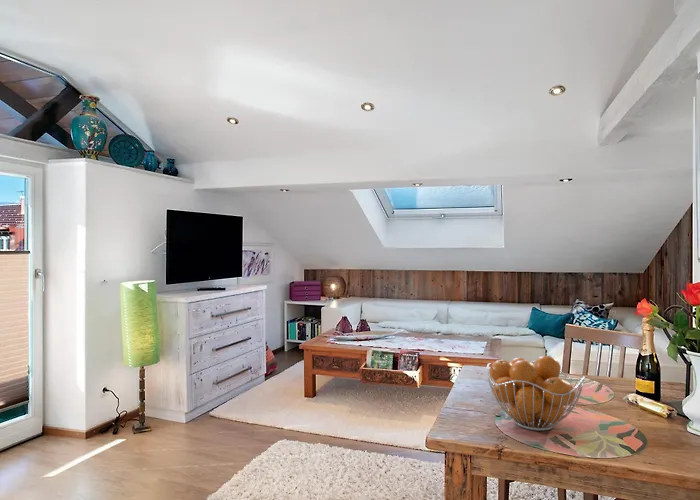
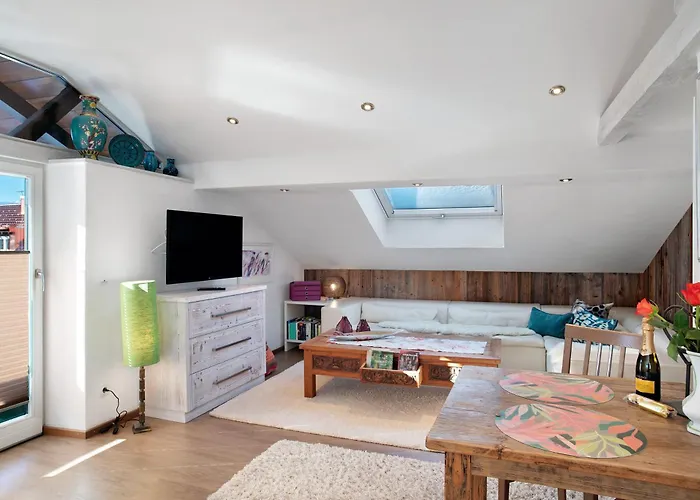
- fruit basket [485,355,586,432]
